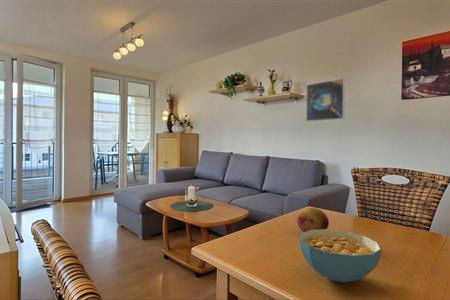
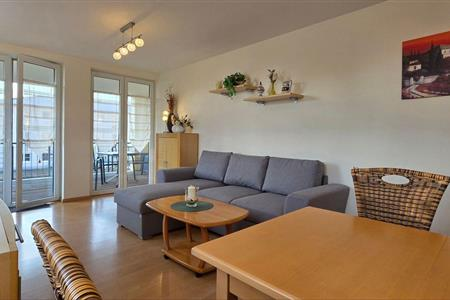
- fruit [296,207,330,233]
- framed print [305,77,346,123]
- cereal bowl [299,228,382,284]
